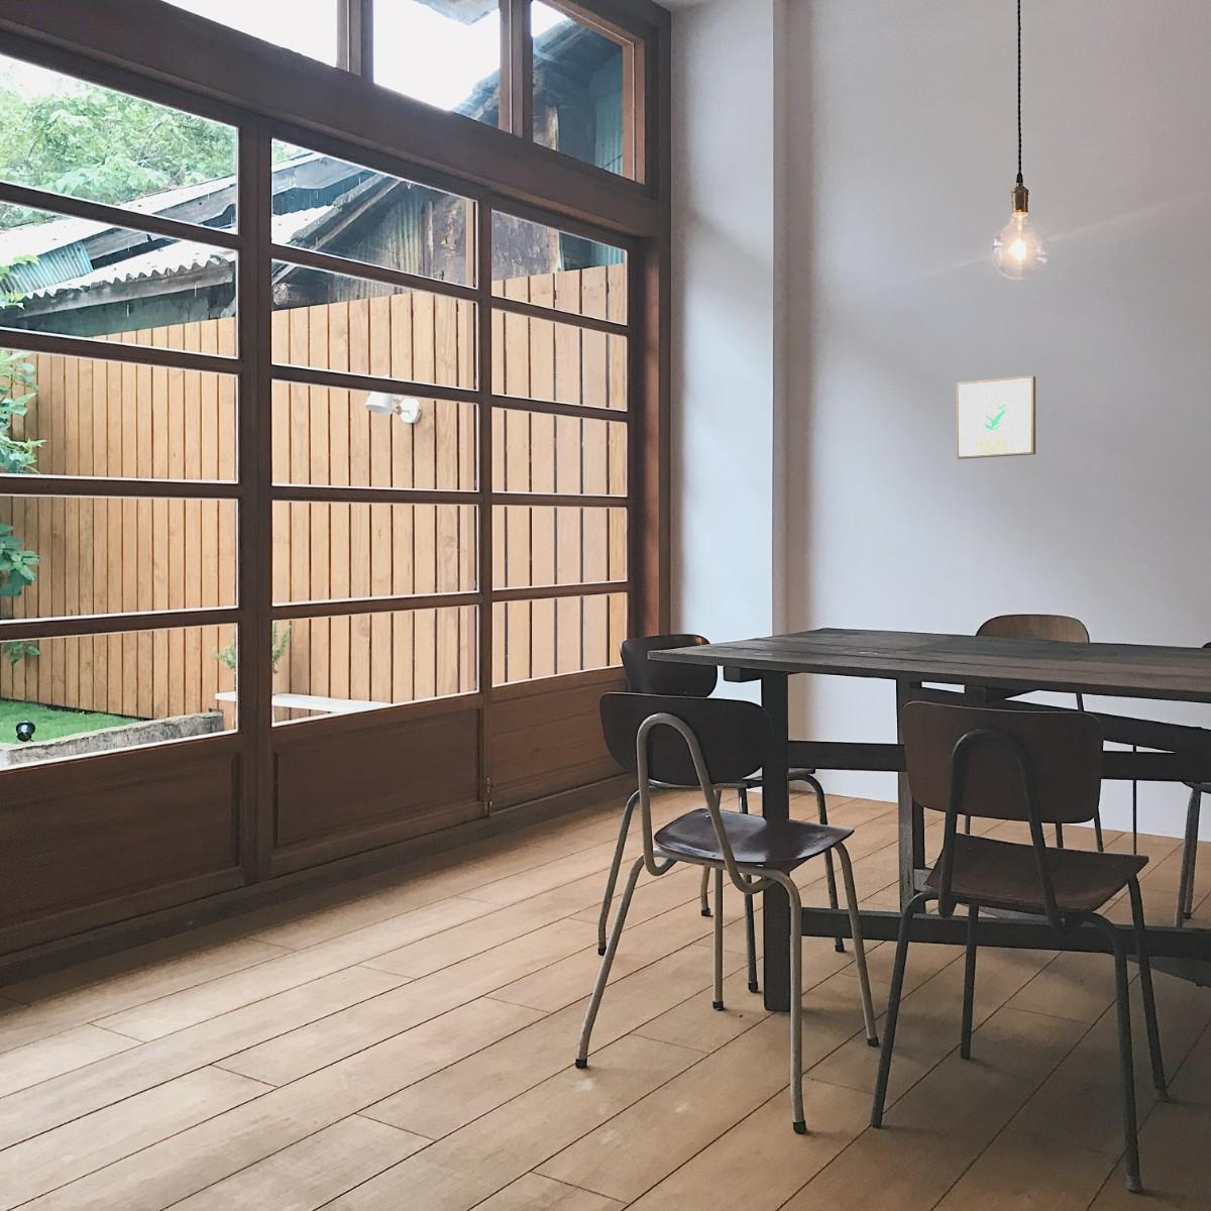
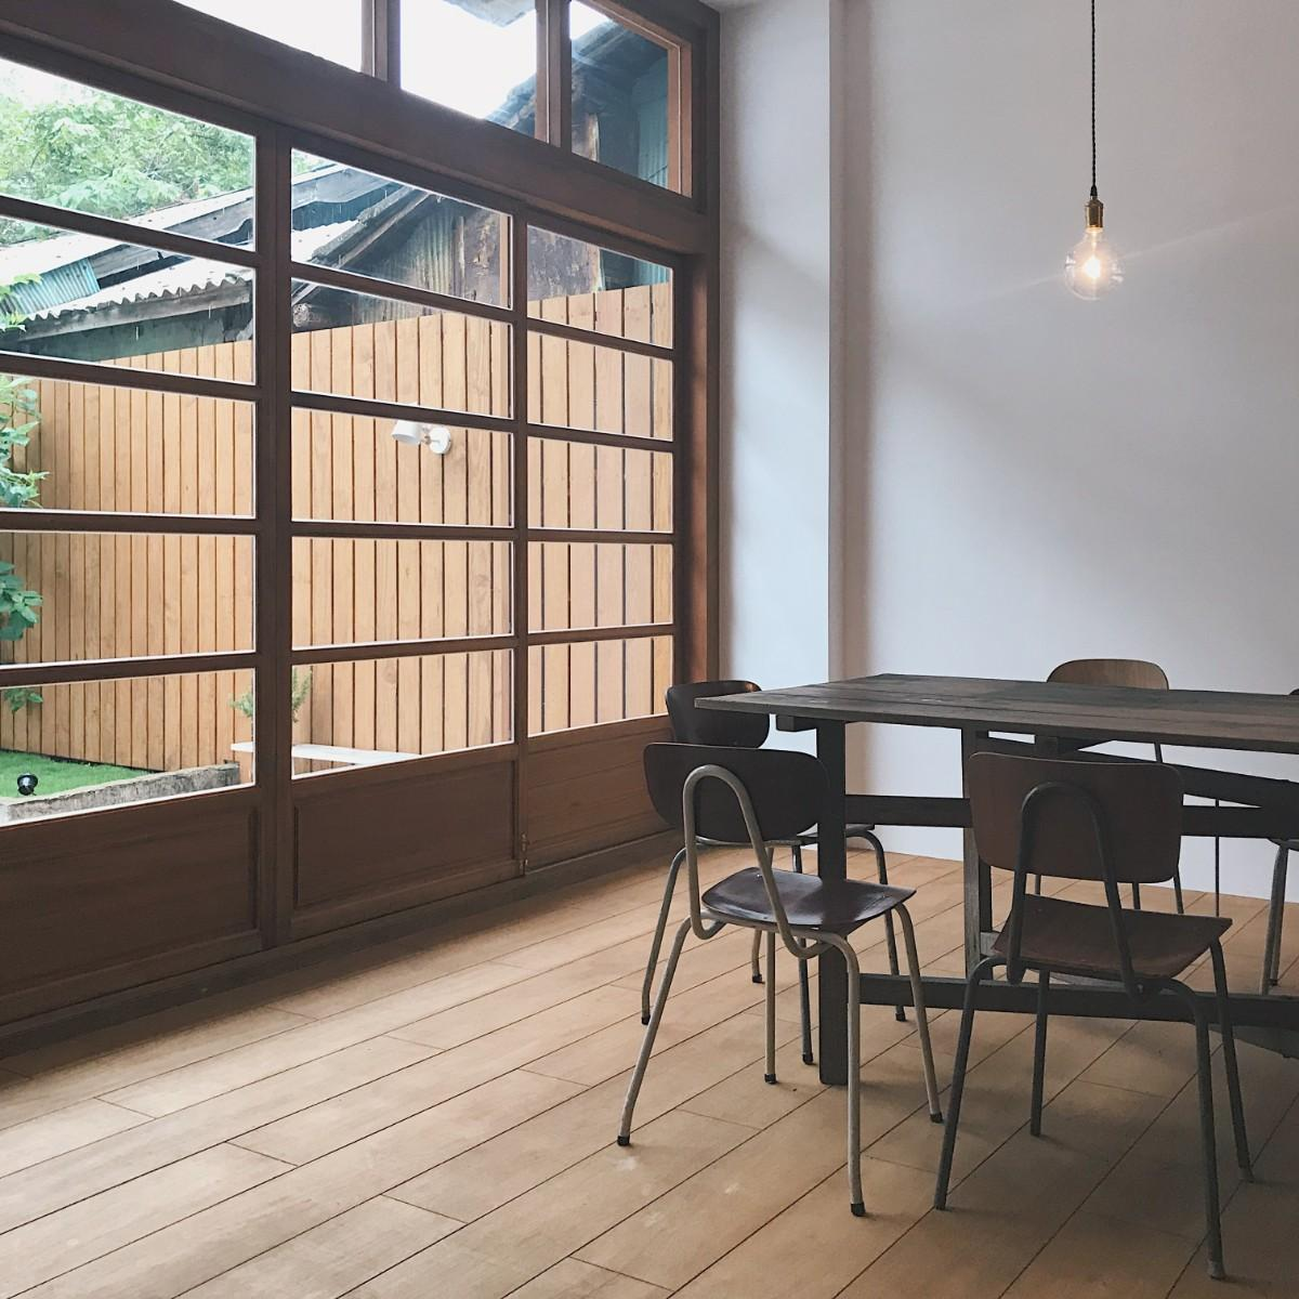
- wall art [956,375,1037,460]
